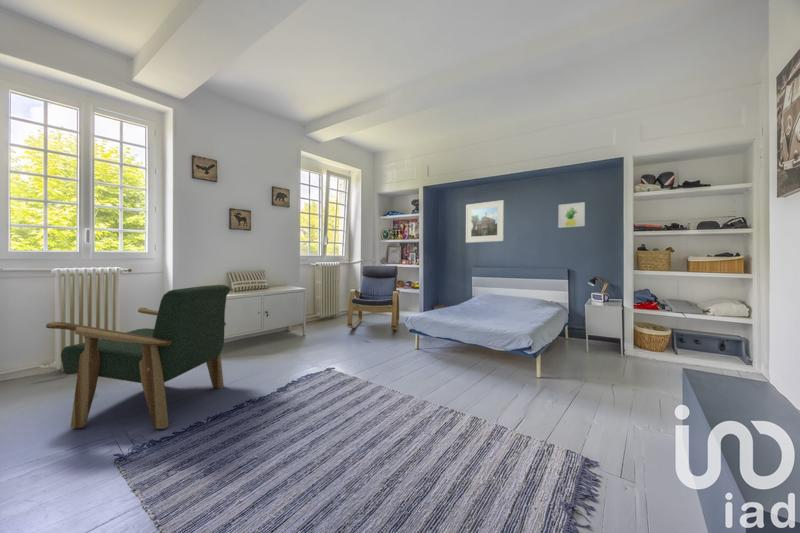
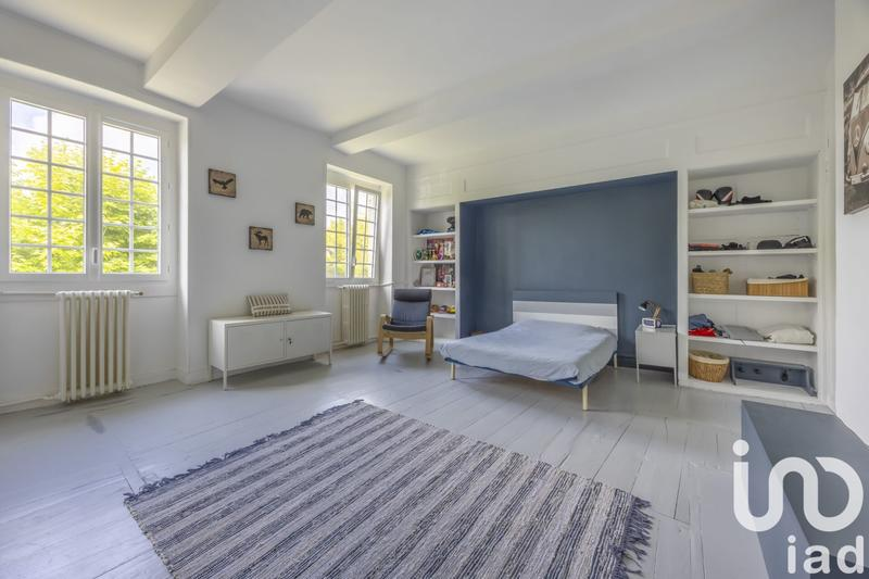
- armchair [45,284,231,430]
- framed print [465,199,505,244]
- wall art [557,201,586,229]
